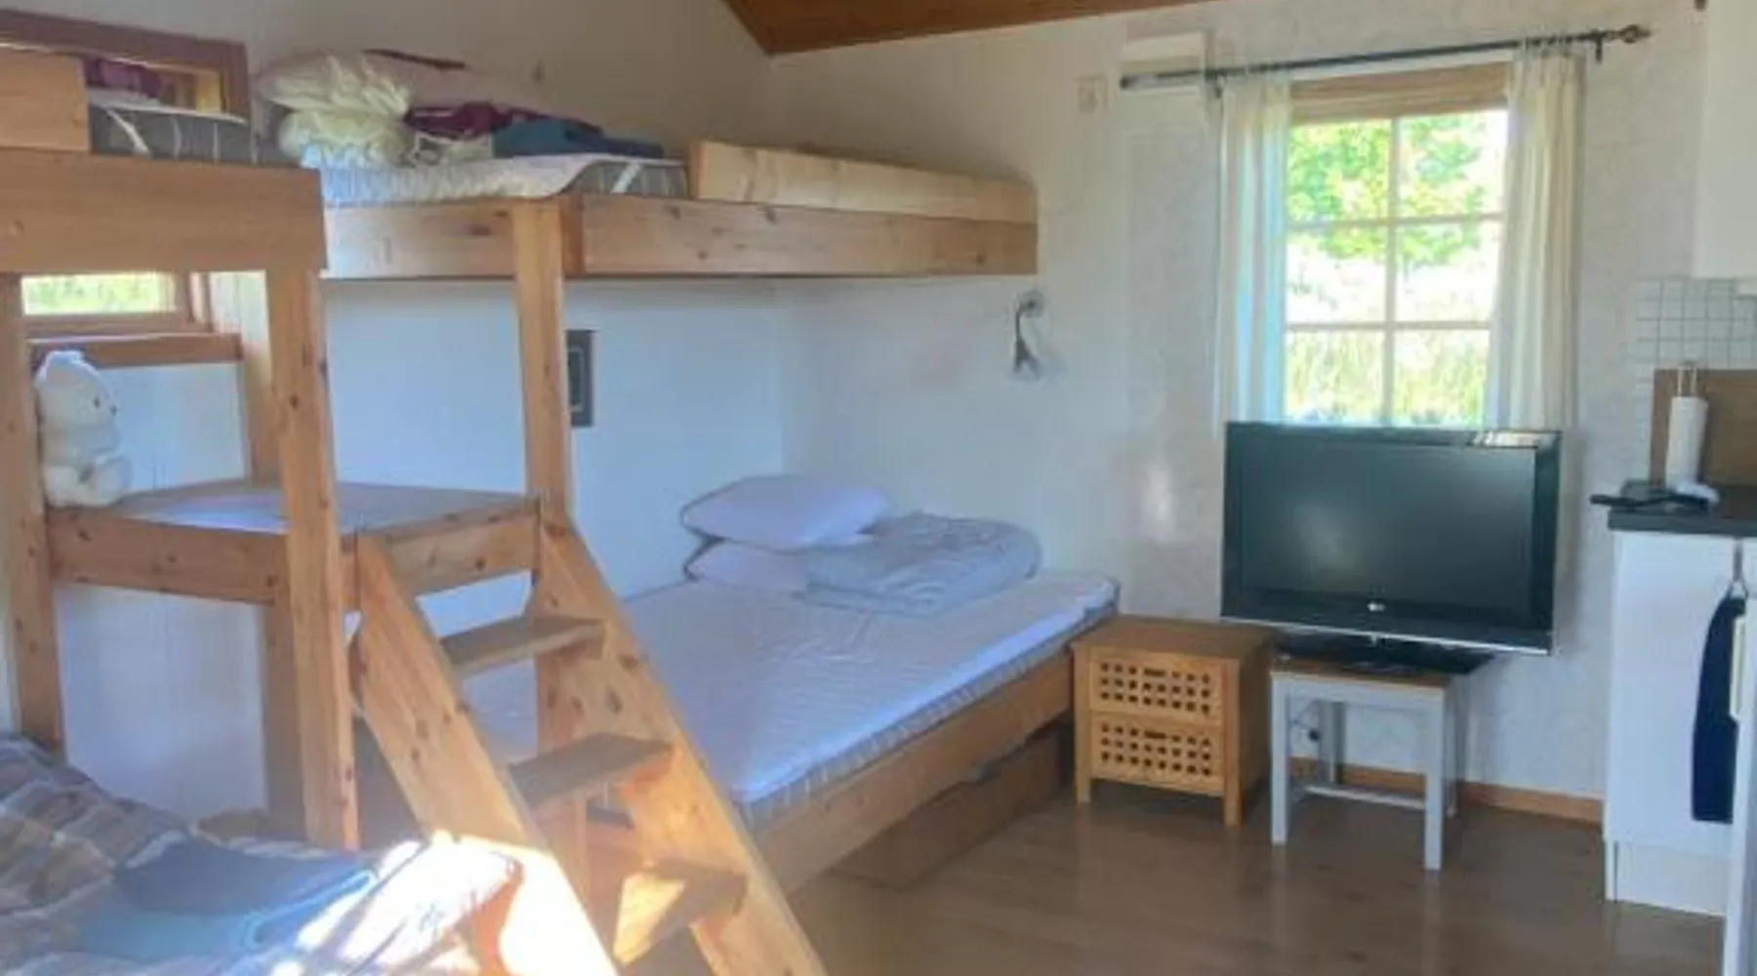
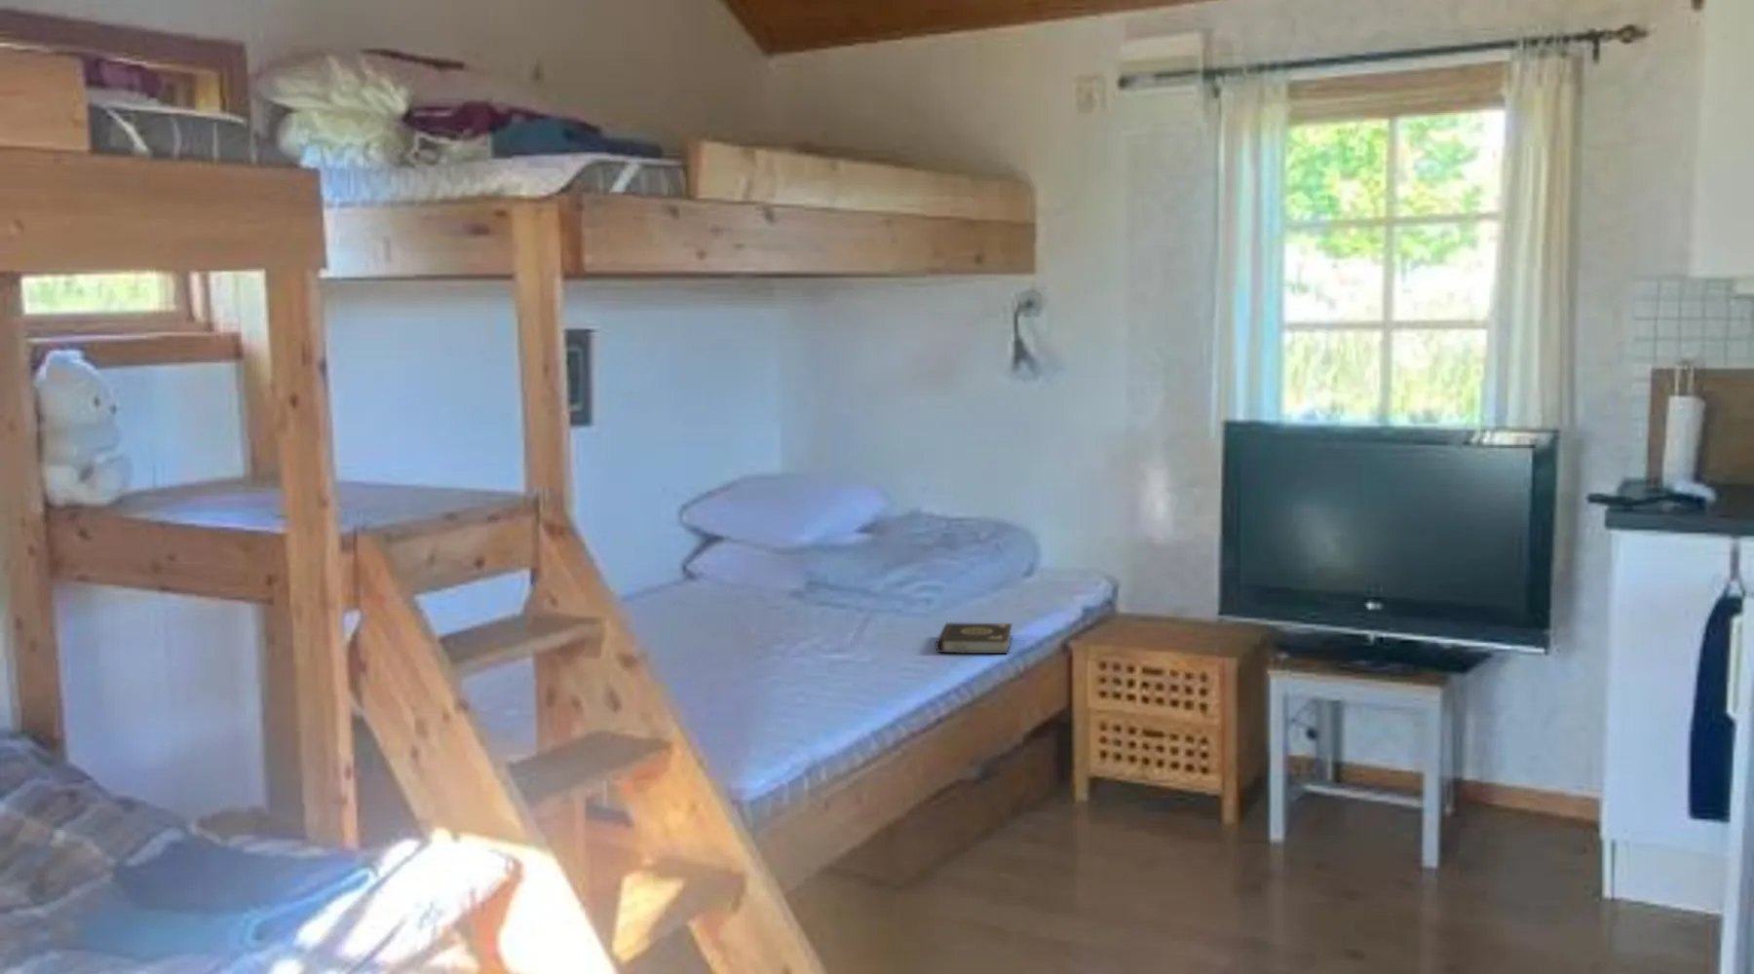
+ book [935,621,1013,655]
